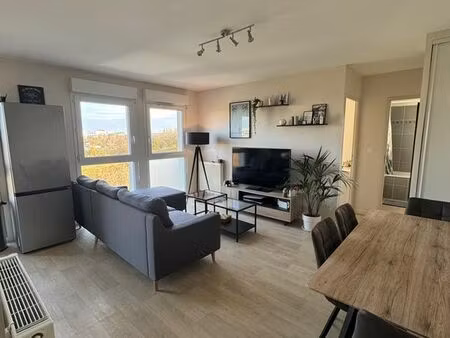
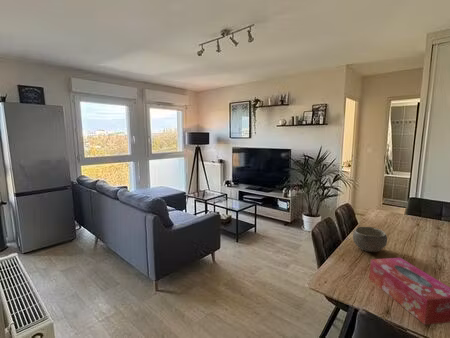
+ bowl [352,226,388,253]
+ tissue box [369,257,450,326]
